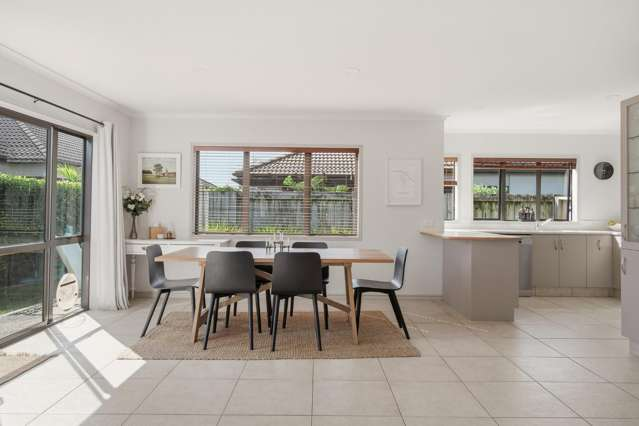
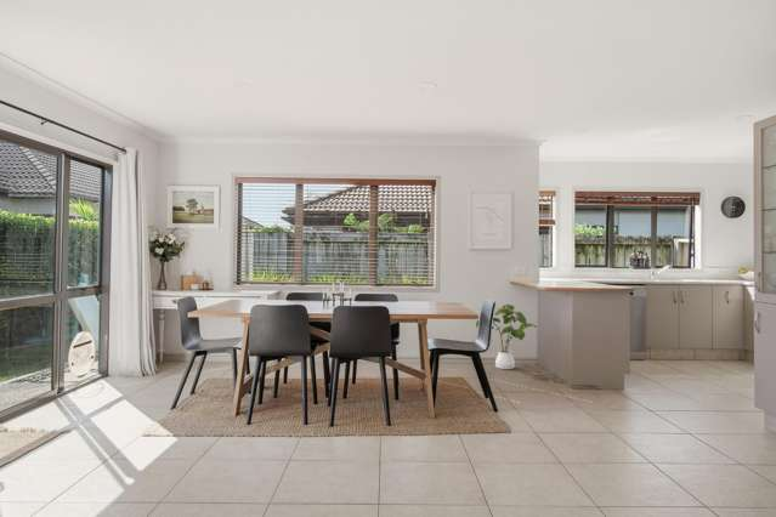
+ house plant [475,303,538,370]
